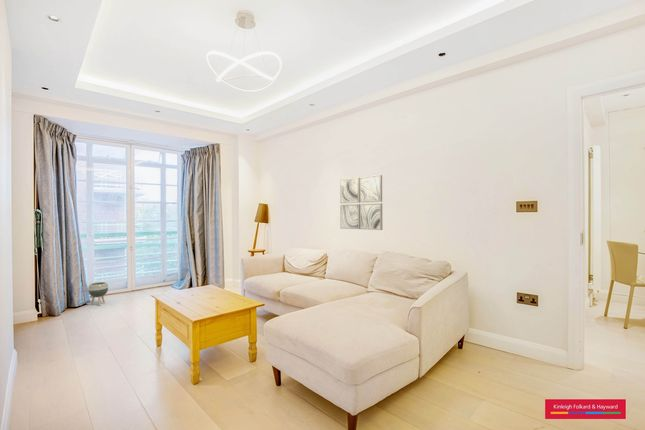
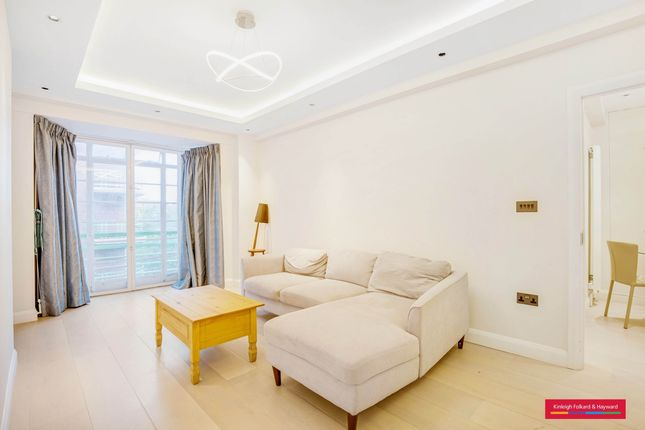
- wall art [339,174,383,231]
- planter [87,281,109,307]
